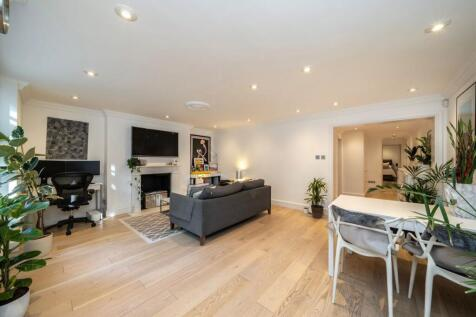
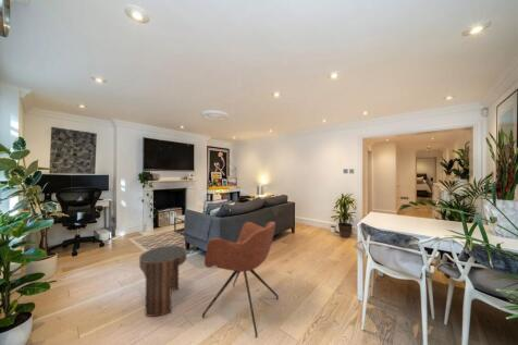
+ armchair [201,221,279,338]
+ side table [138,245,188,318]
